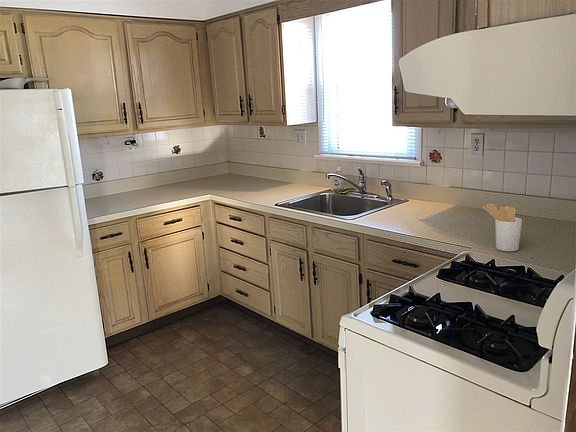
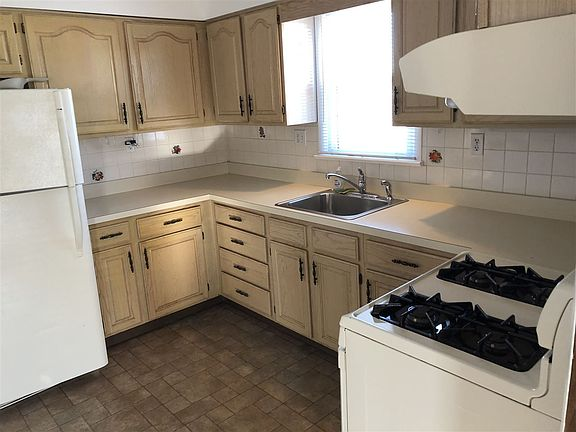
- utensil holder [481,202,523,252]
